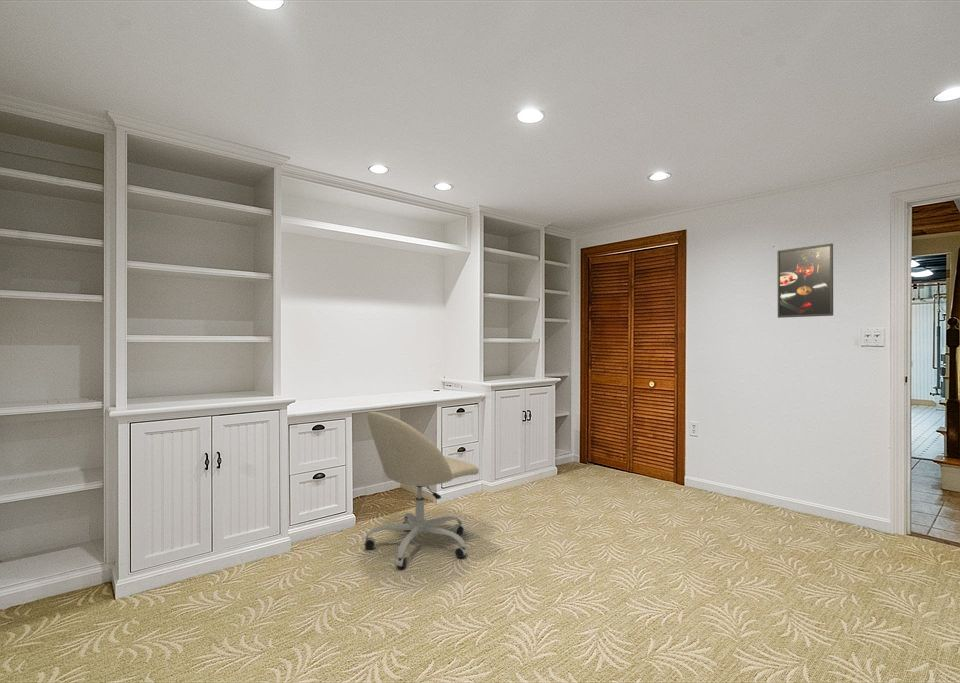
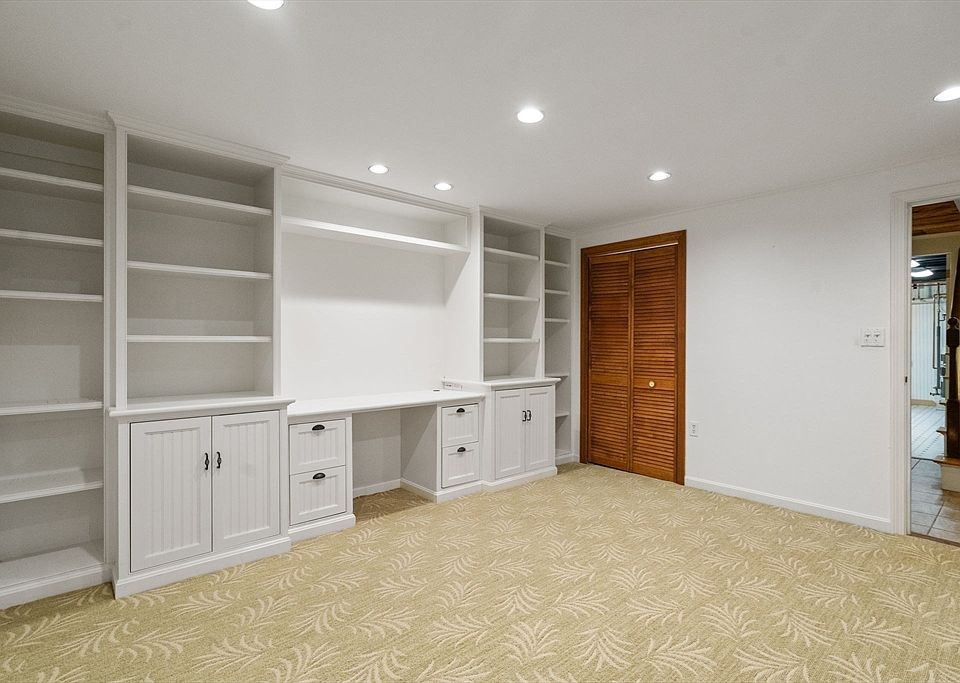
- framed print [776,243,834,319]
- office chair [363,411,480,569]
